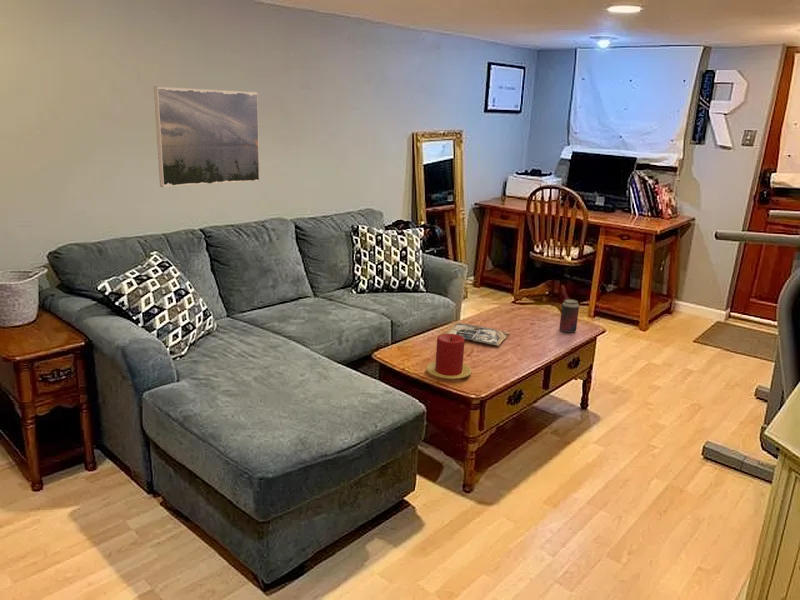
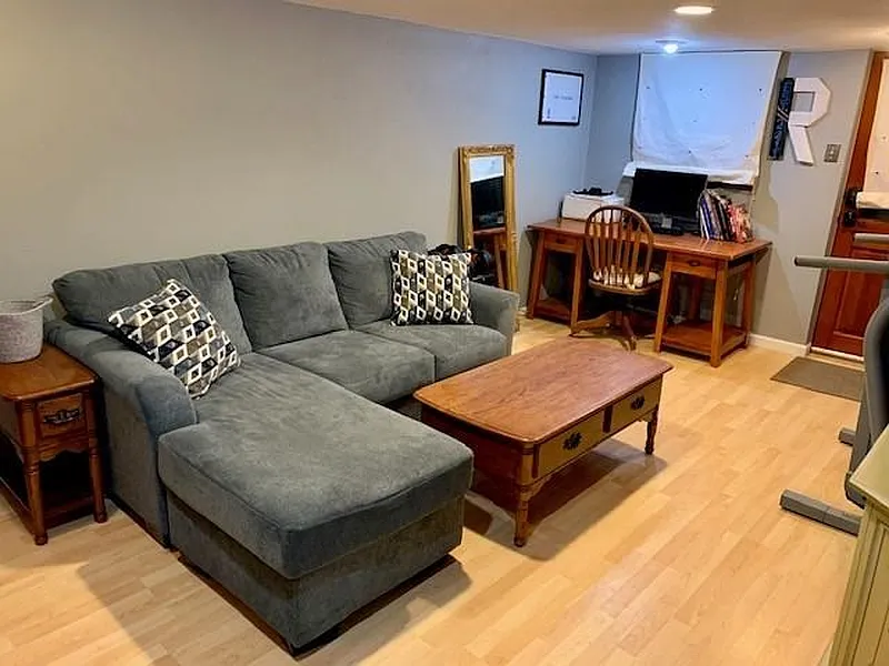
- candle [425,333,472,380]
- magazine [444,322,510,347]
- beverage can [558,298,580,334]
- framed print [153,85,260,188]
